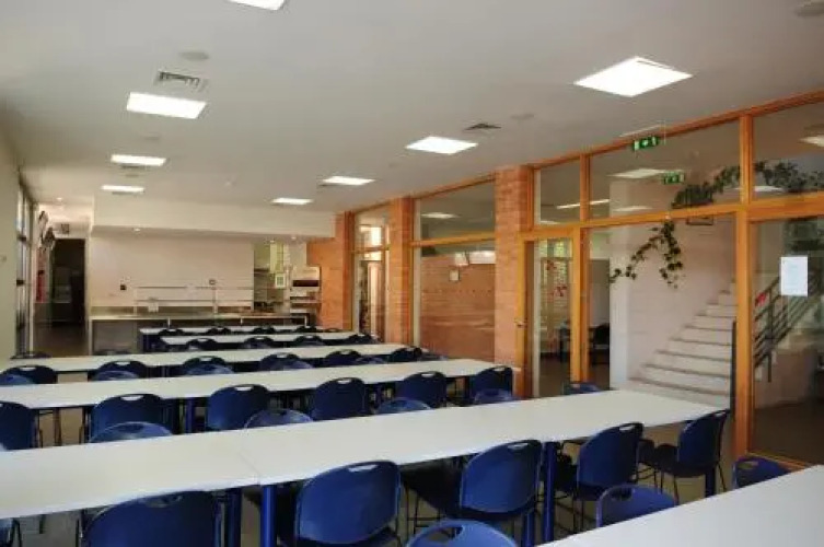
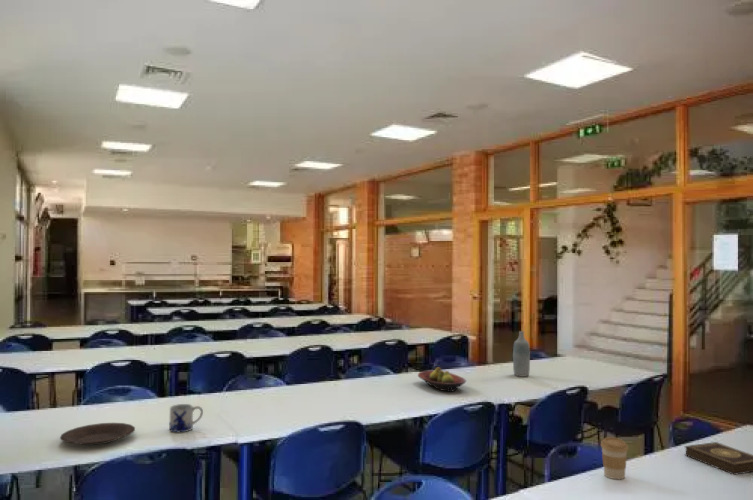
+ plate [59,422,136,446]
+ book [684,441,753,476]
+ mug [168,403,204,434]
+ coffee cup [600,436,629,480]
+ fruit bowl [417,366,467,392]
+ bottle [512,330,531,378]
